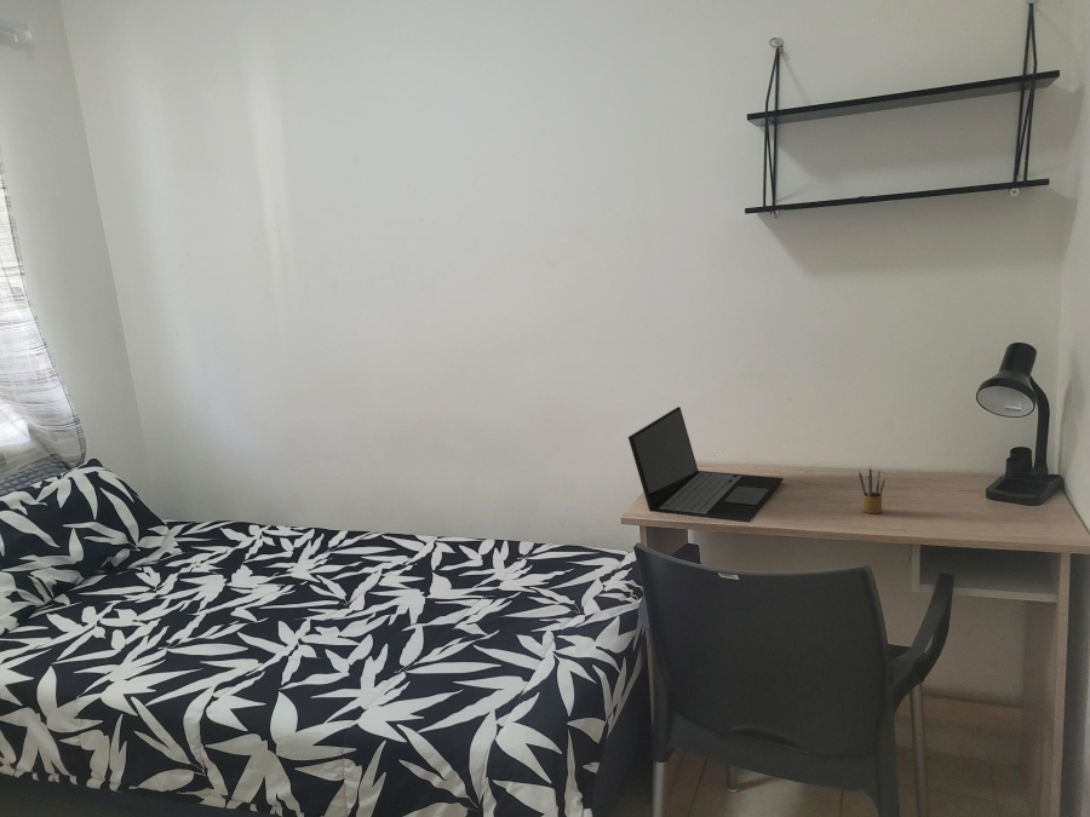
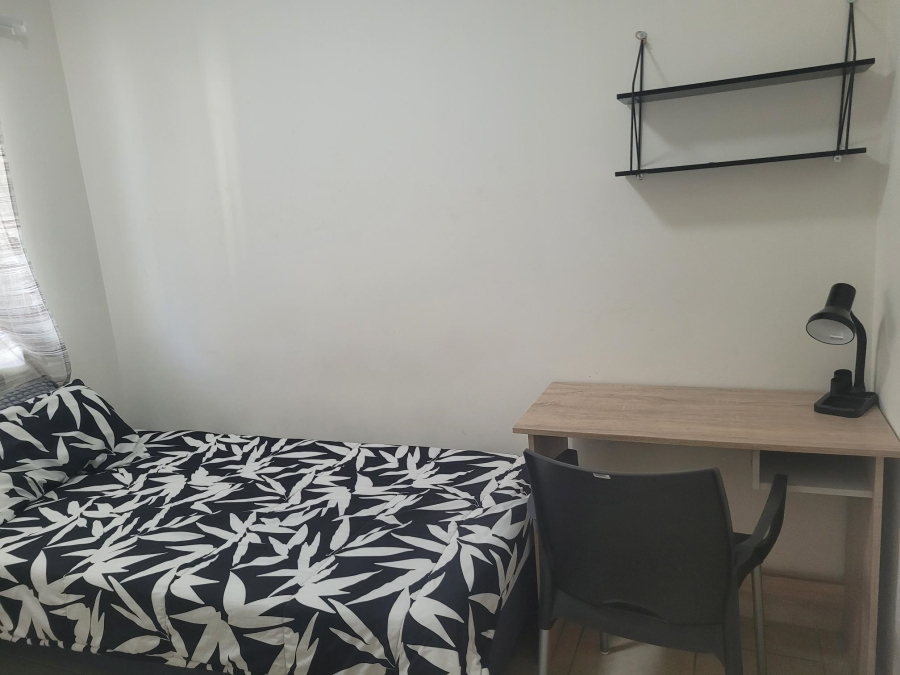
- laptop [627,405,785,523]
- pencil box [857,466,887,514]
